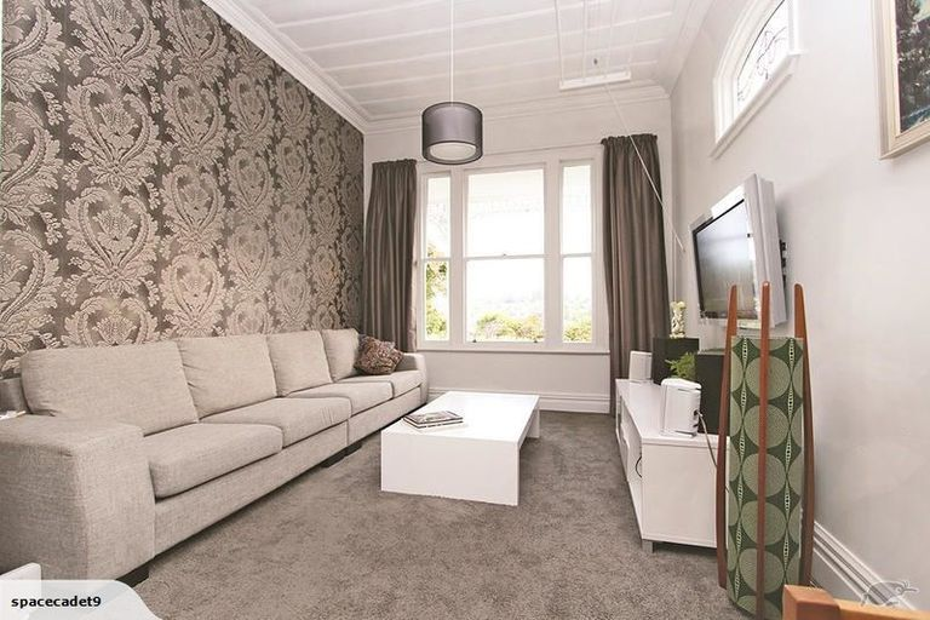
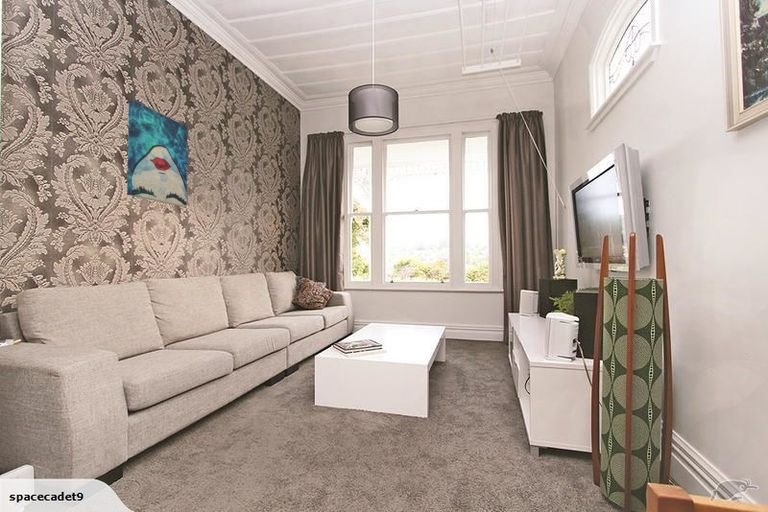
+ wall art [126,99,188,208]
